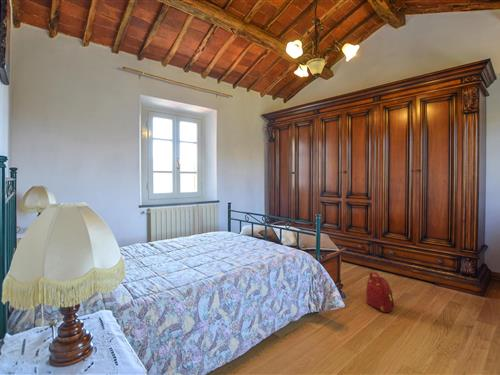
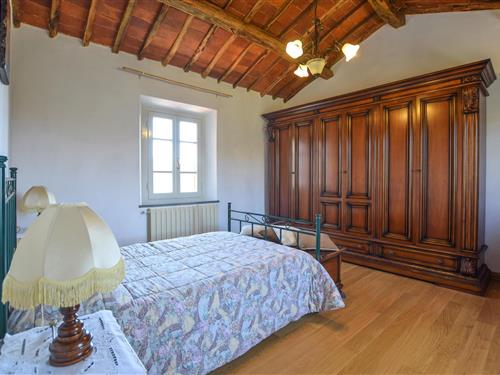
- backpack [365,271,395,314]
